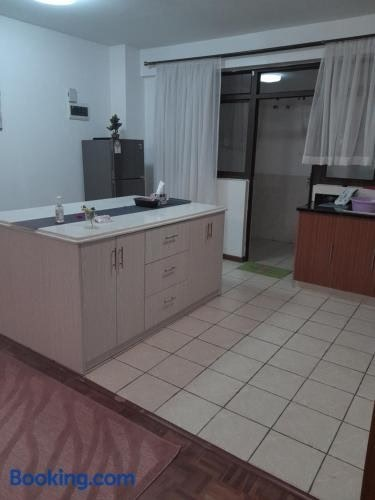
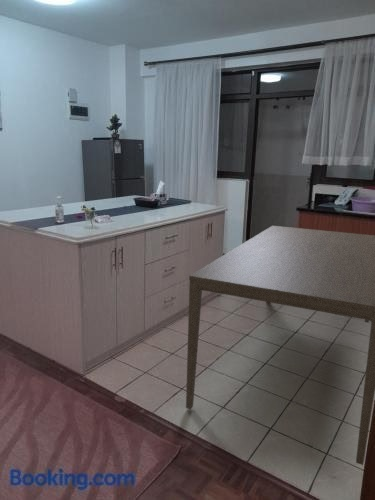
+ dining table [185,225,375,466]
